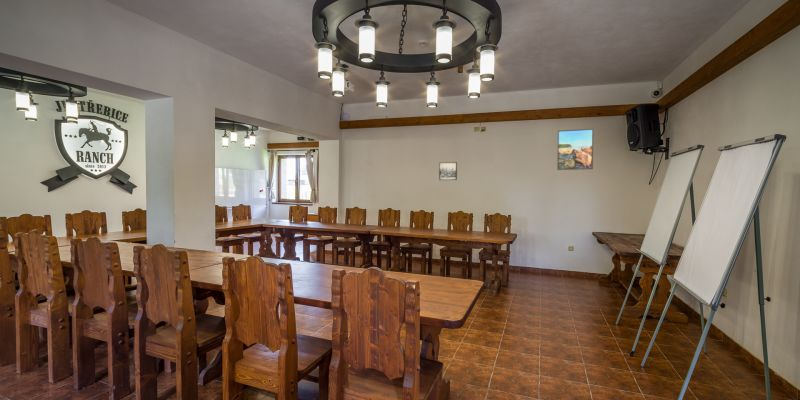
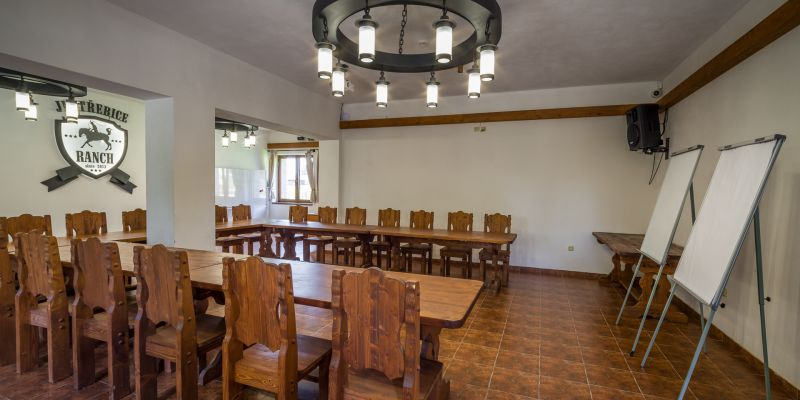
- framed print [556,128,594,171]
- wall art [438,161,458,181]
